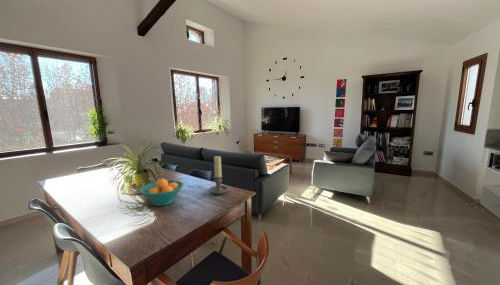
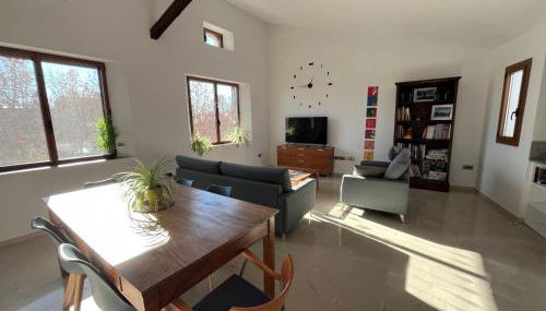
- candle holder [208,155,230,197]
- fruit bowl [138,178,185,207]
